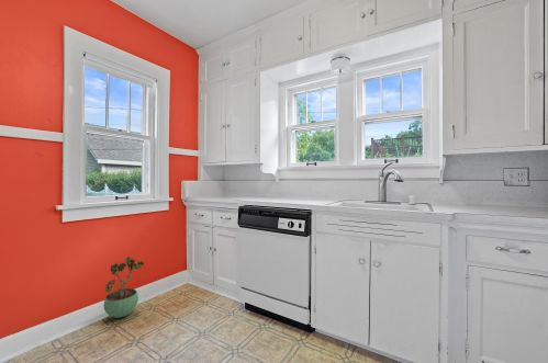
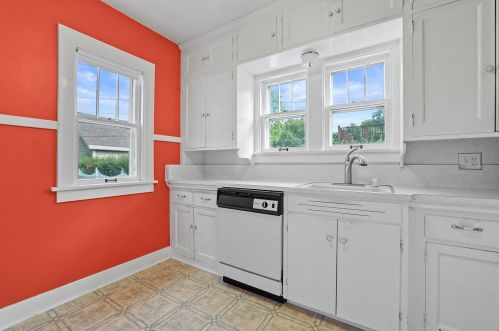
- potted plant [102,256,145,319]
